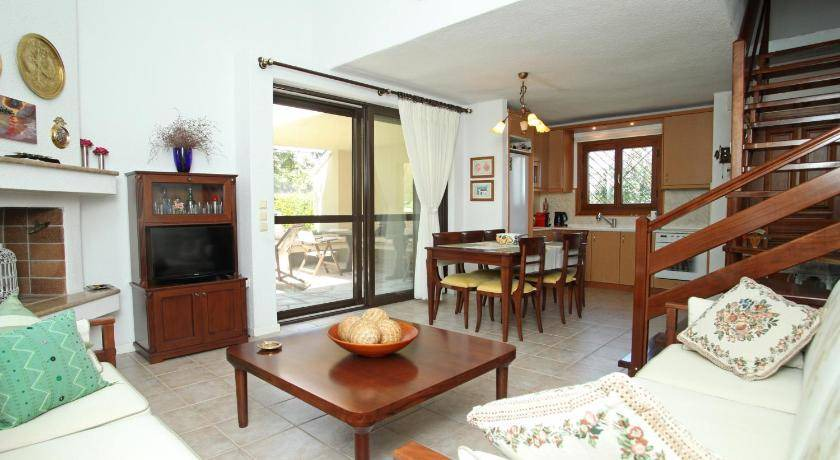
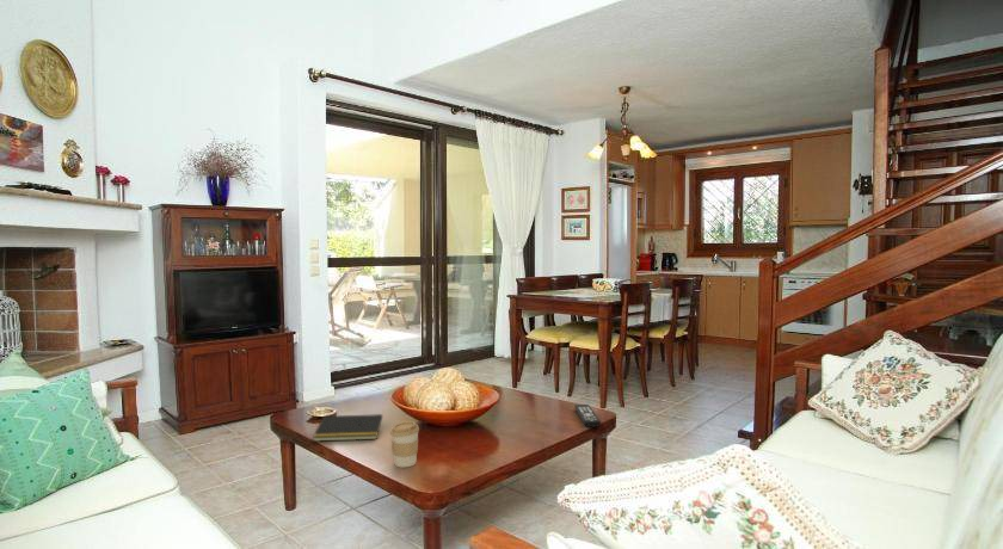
+ notepad [312,413,383,443]
+ coffee cup [389,420,420,468]
+ remote control [573,403,602,428]
